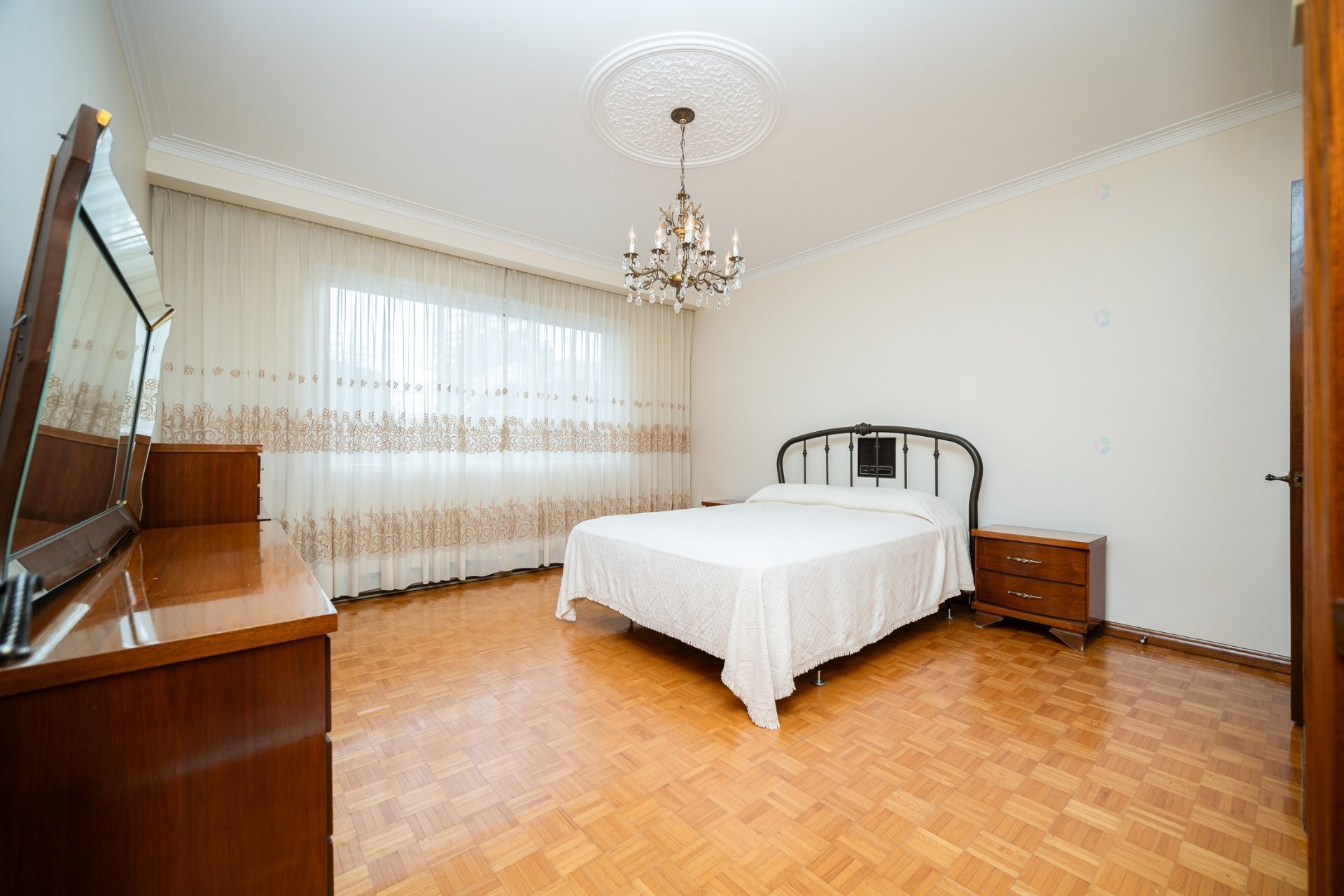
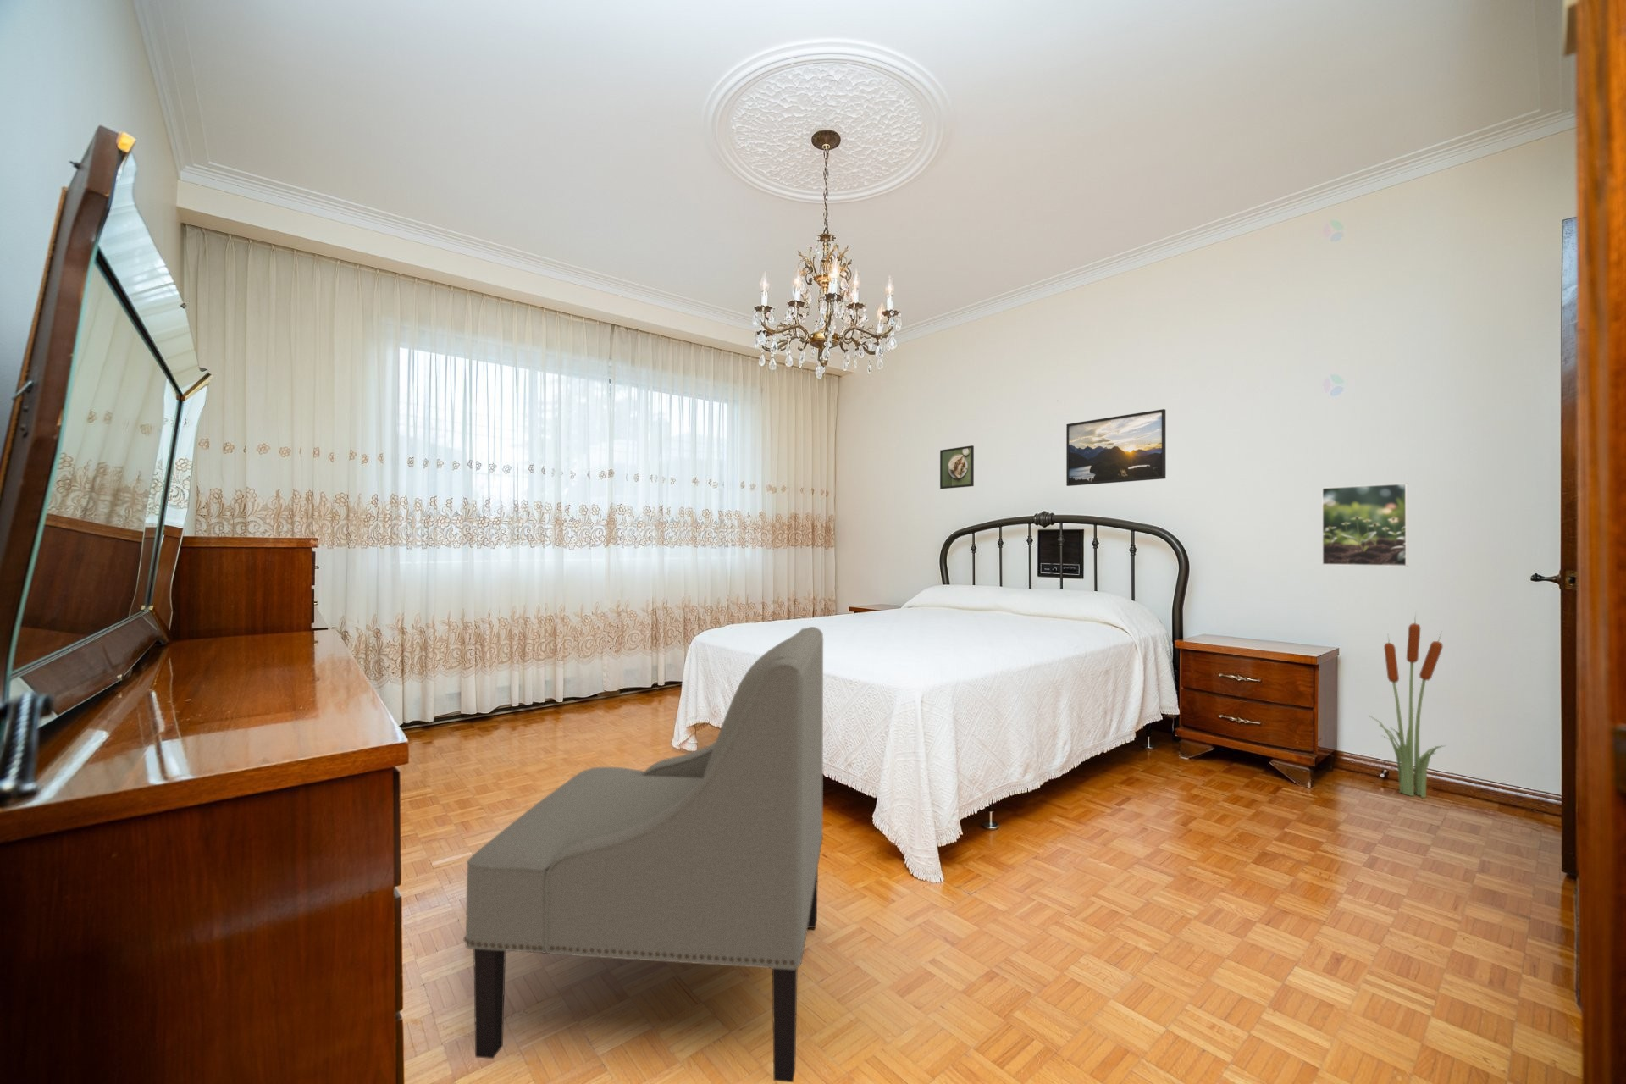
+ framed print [1321,483,1409,567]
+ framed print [939,444,975,490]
+ decorative plant [1368,612,1447,798]
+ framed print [1066,408,1167,486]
+ chair [462,625,824,1083]
